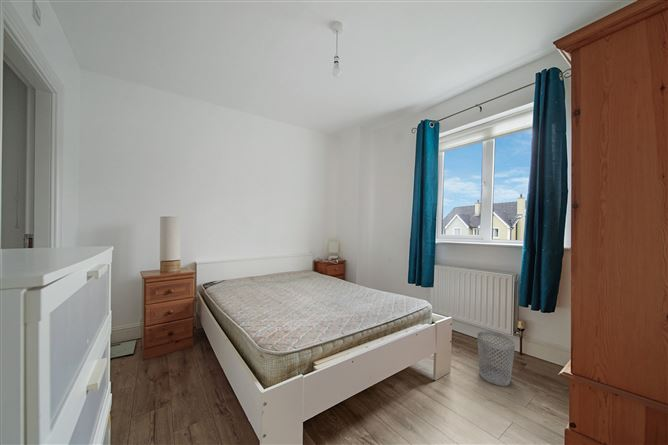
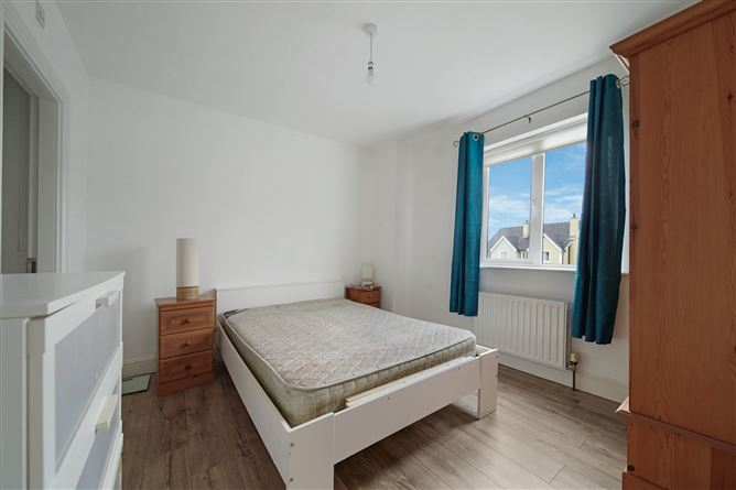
- wastebasket [476,330,516,387]
